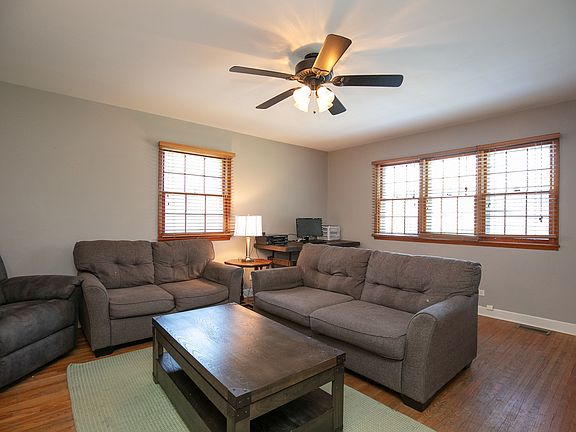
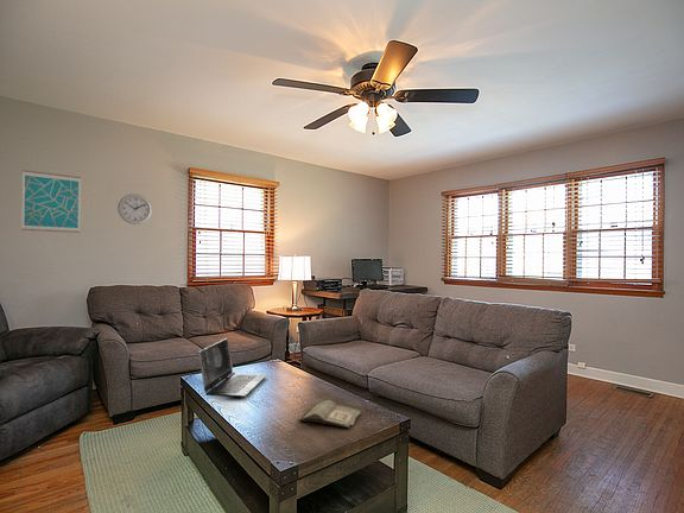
+ wall art [20,169,82,234]
+ wall clock [116,192,153,226]
+ hardback book [298,399,361,430]
+ laptop [197,337,267,398]
